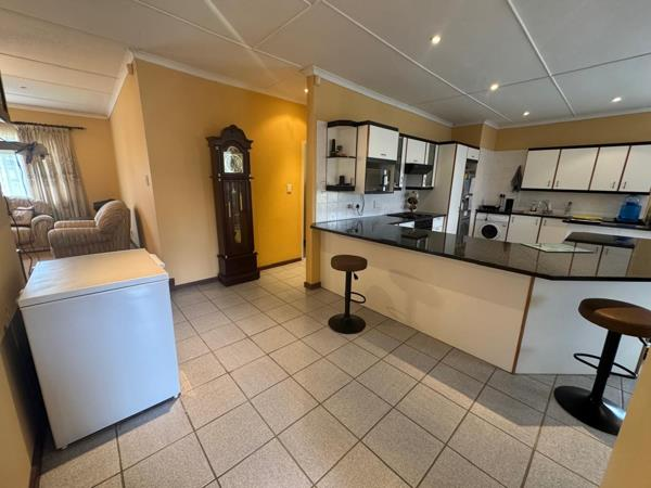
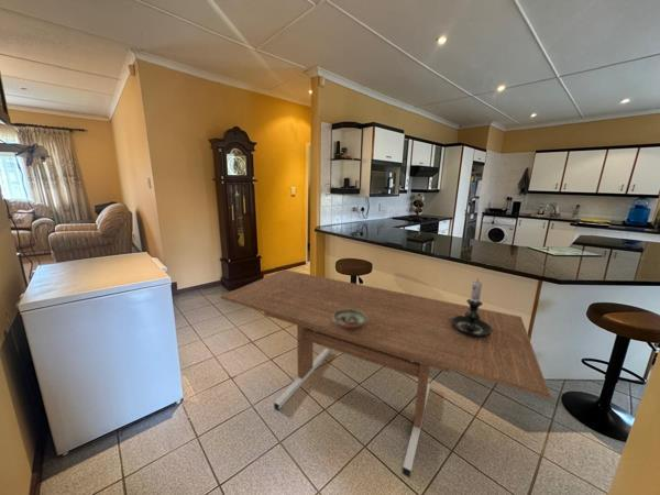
+ decorative bowl [333,309,367,329]
+ dining table [220,268,551,479]
+ candle holder [449,277,493,338]
